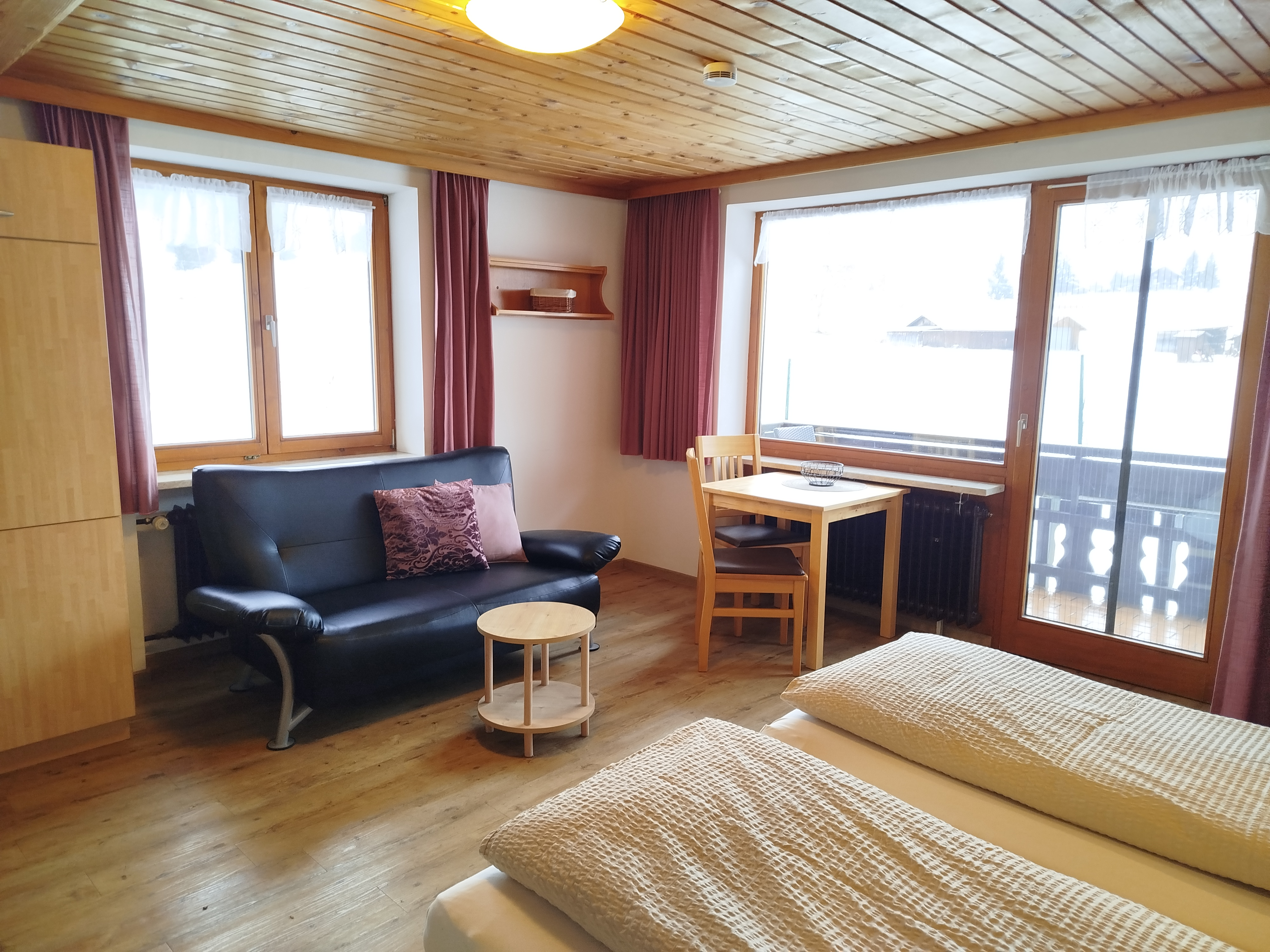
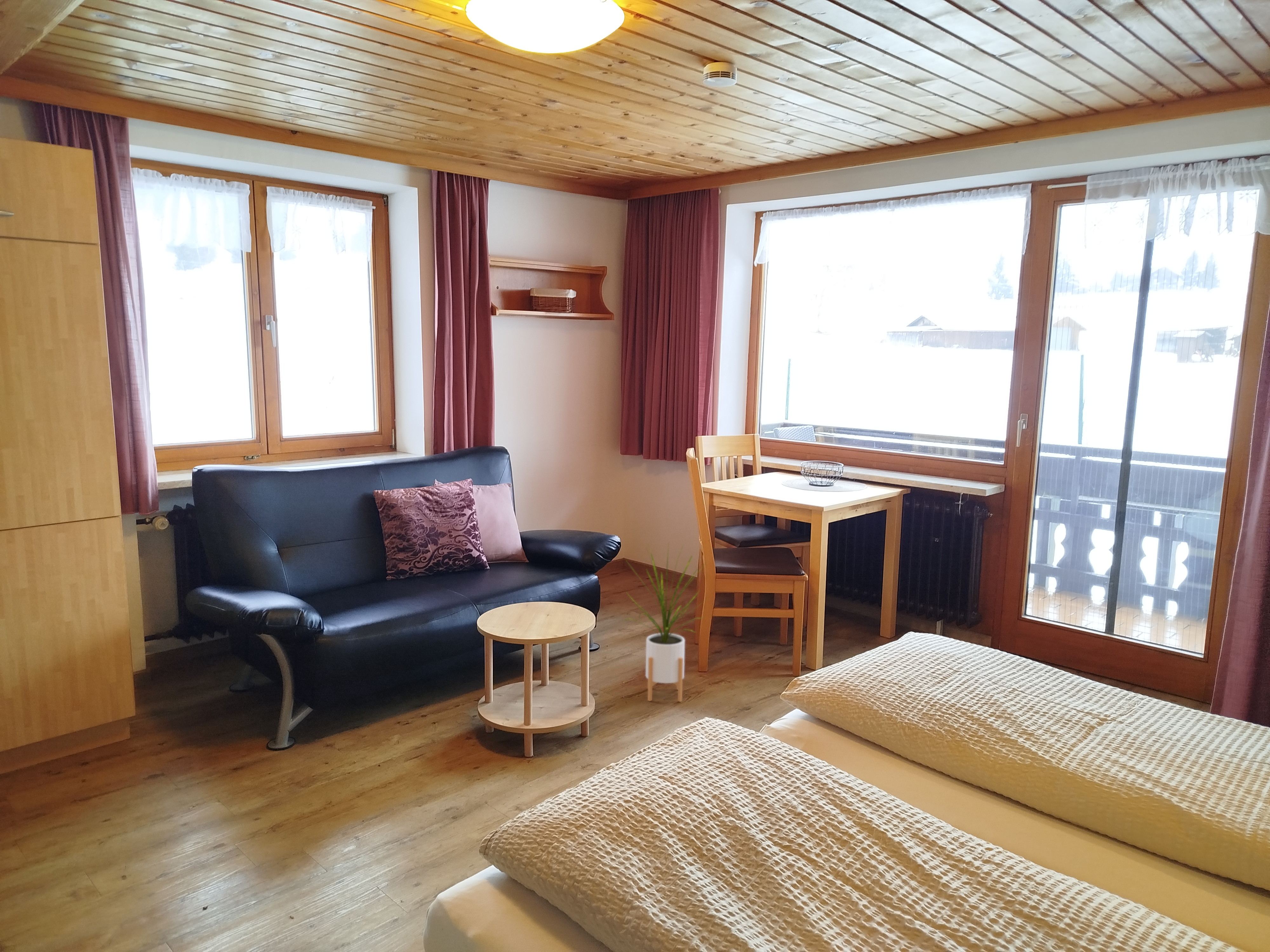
+ house plant [623,542,708,702]
